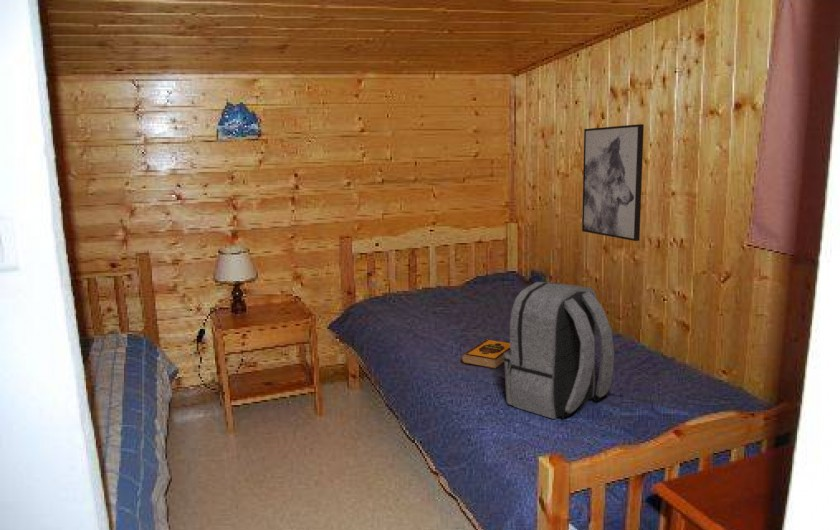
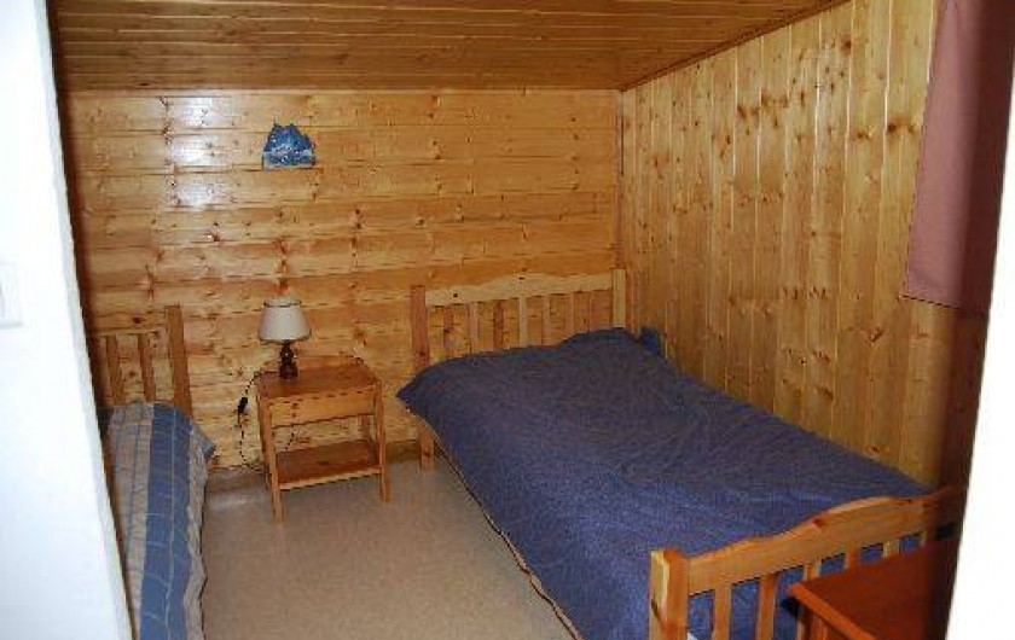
- hardback book [460,338,511,370]
- backpack [503,281,615,420]
- wall art [581,123,645,242]
